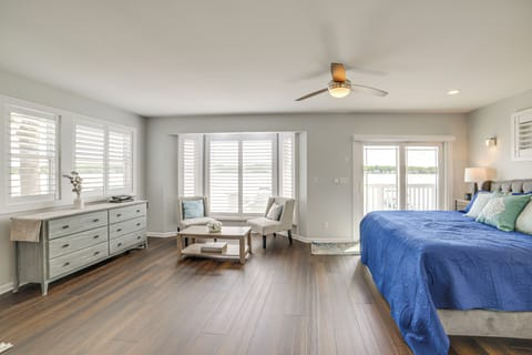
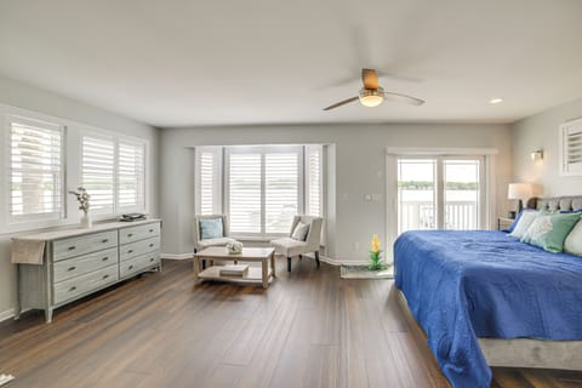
+ indoor plant [364,234,389,270]
